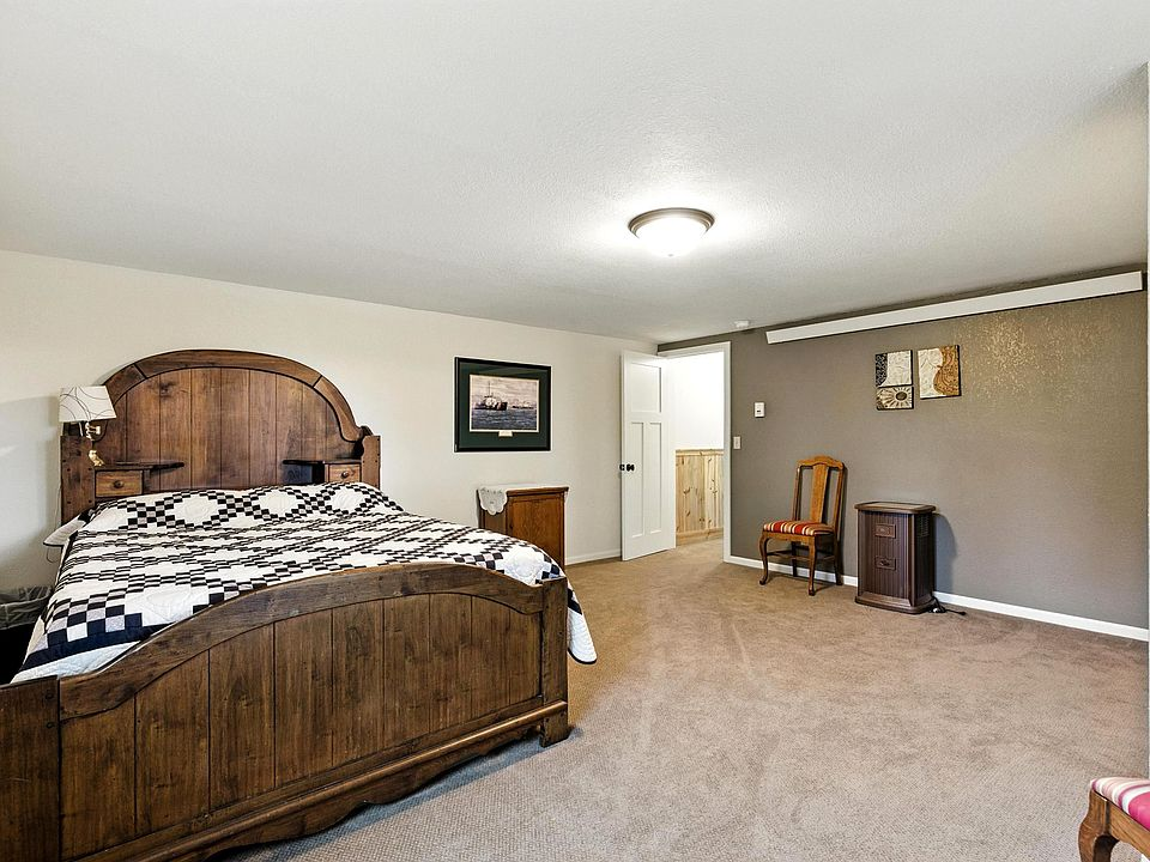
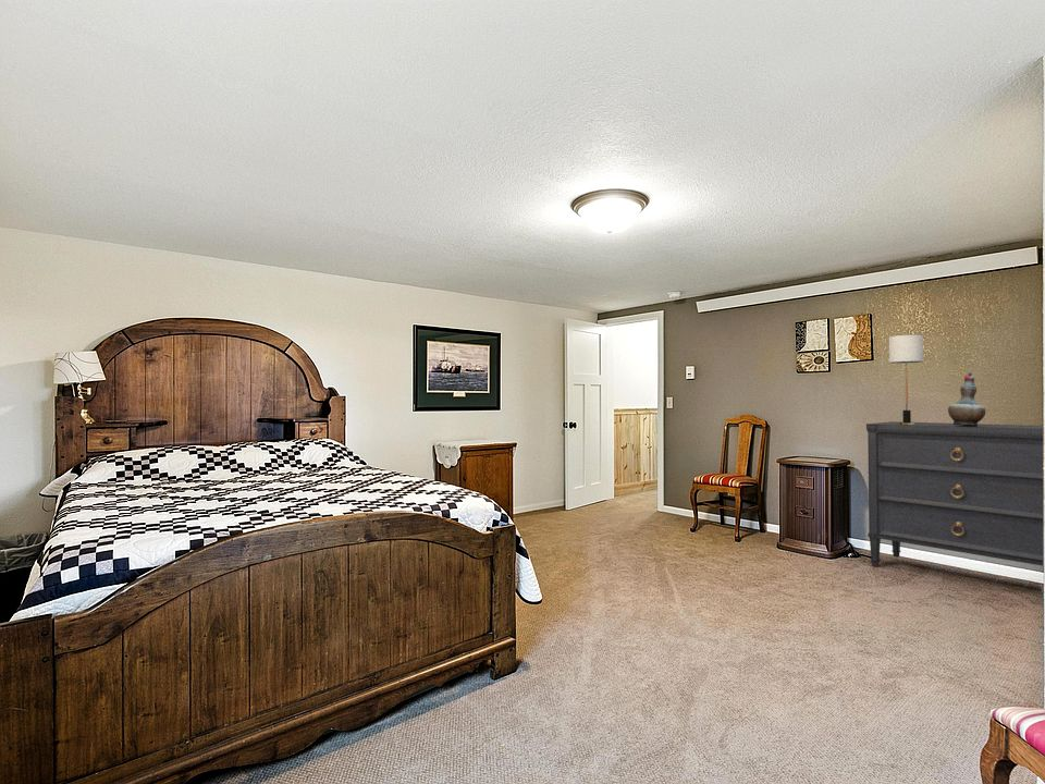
+ table lamp [888,333,924,425]
+ decorative vase [947,370,986,426]
+ dresser [865,420,1044,568]
